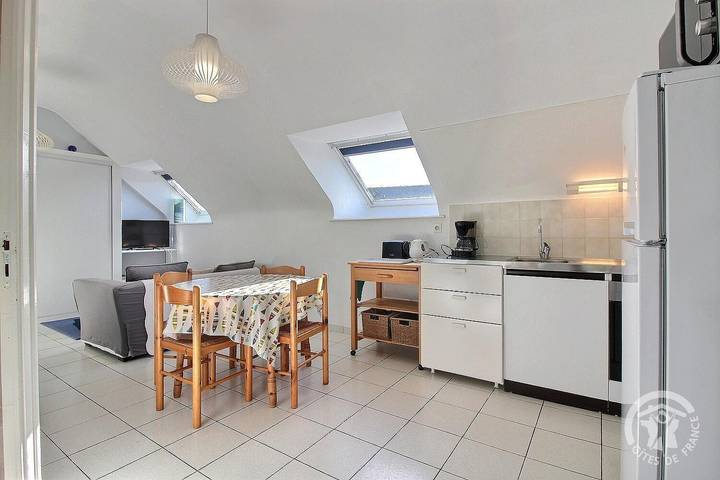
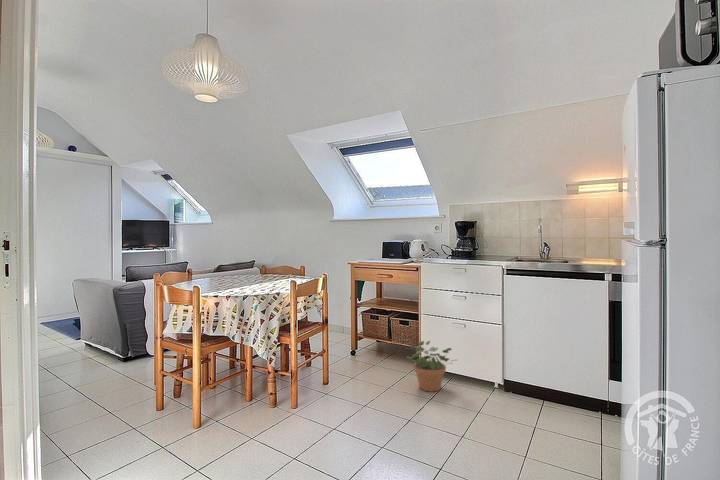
+ potted plant [405,340,457,393]
